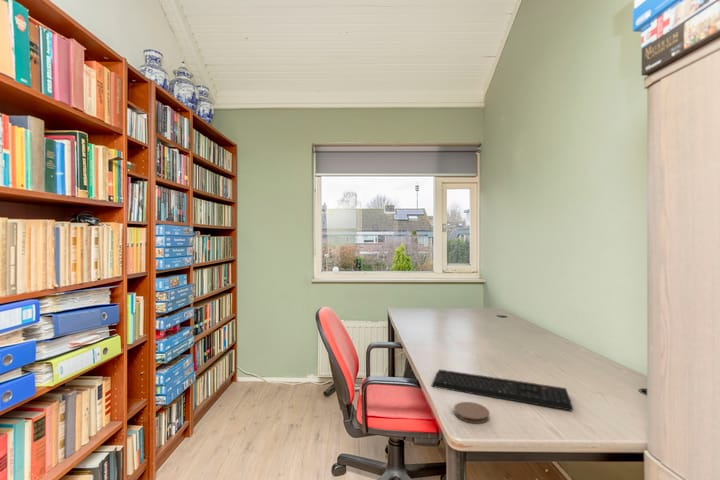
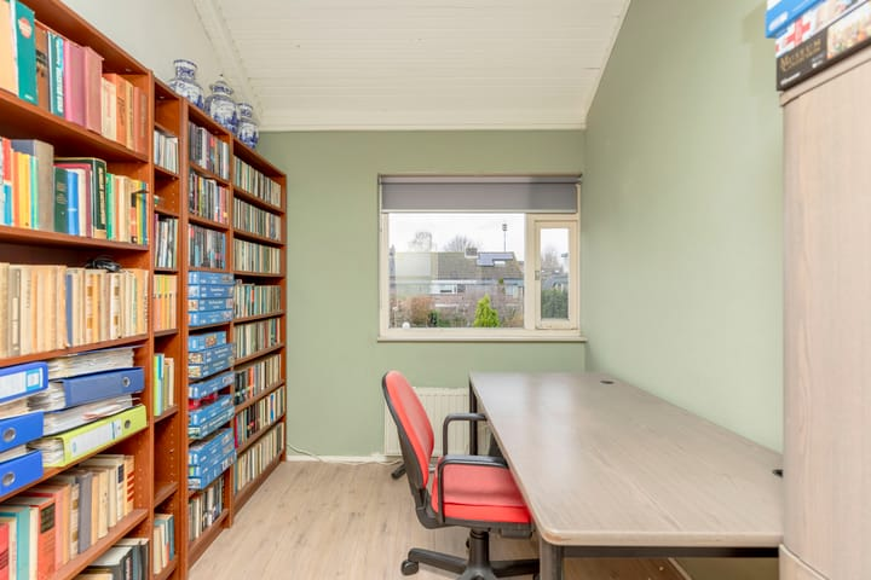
- keyboard [431,369,574,412]
- coaster [453,401,490,424]
